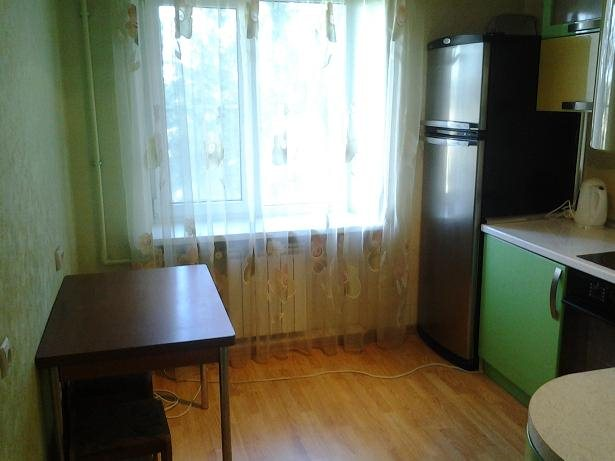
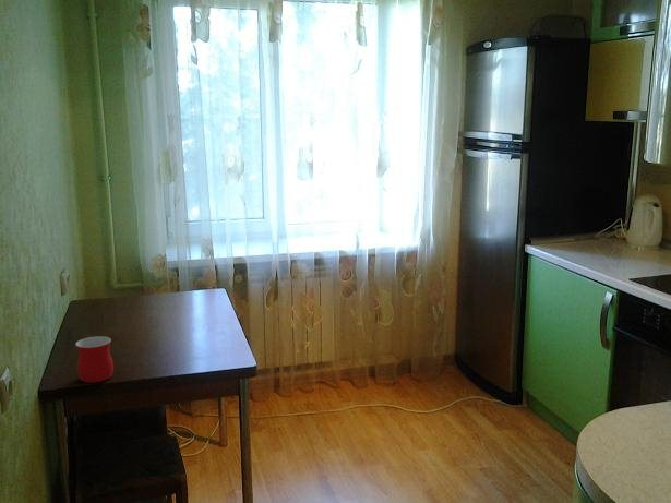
+ mug [75,335,115,384]
